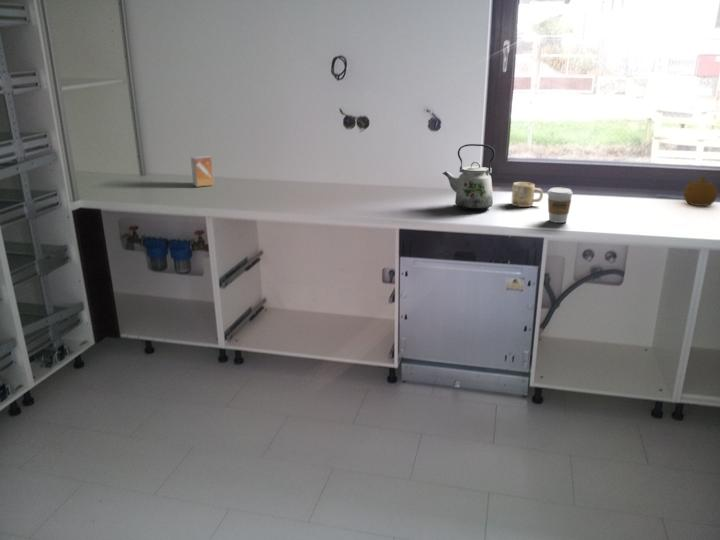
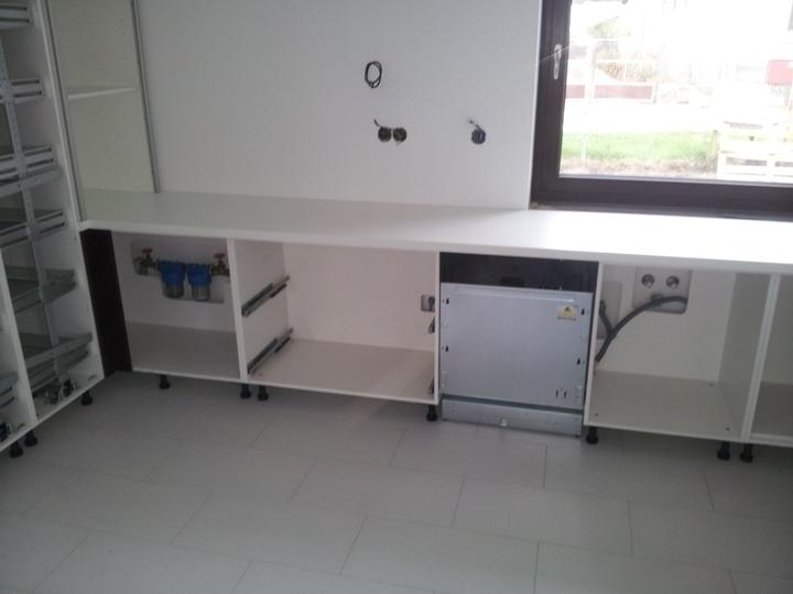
- mug [511,181,544,208]
- kettle [441,143,496,211]
- coffee cup [547,186,574,224]
- fruit [683,175,718,207]
- small box [190,154,215,188]
